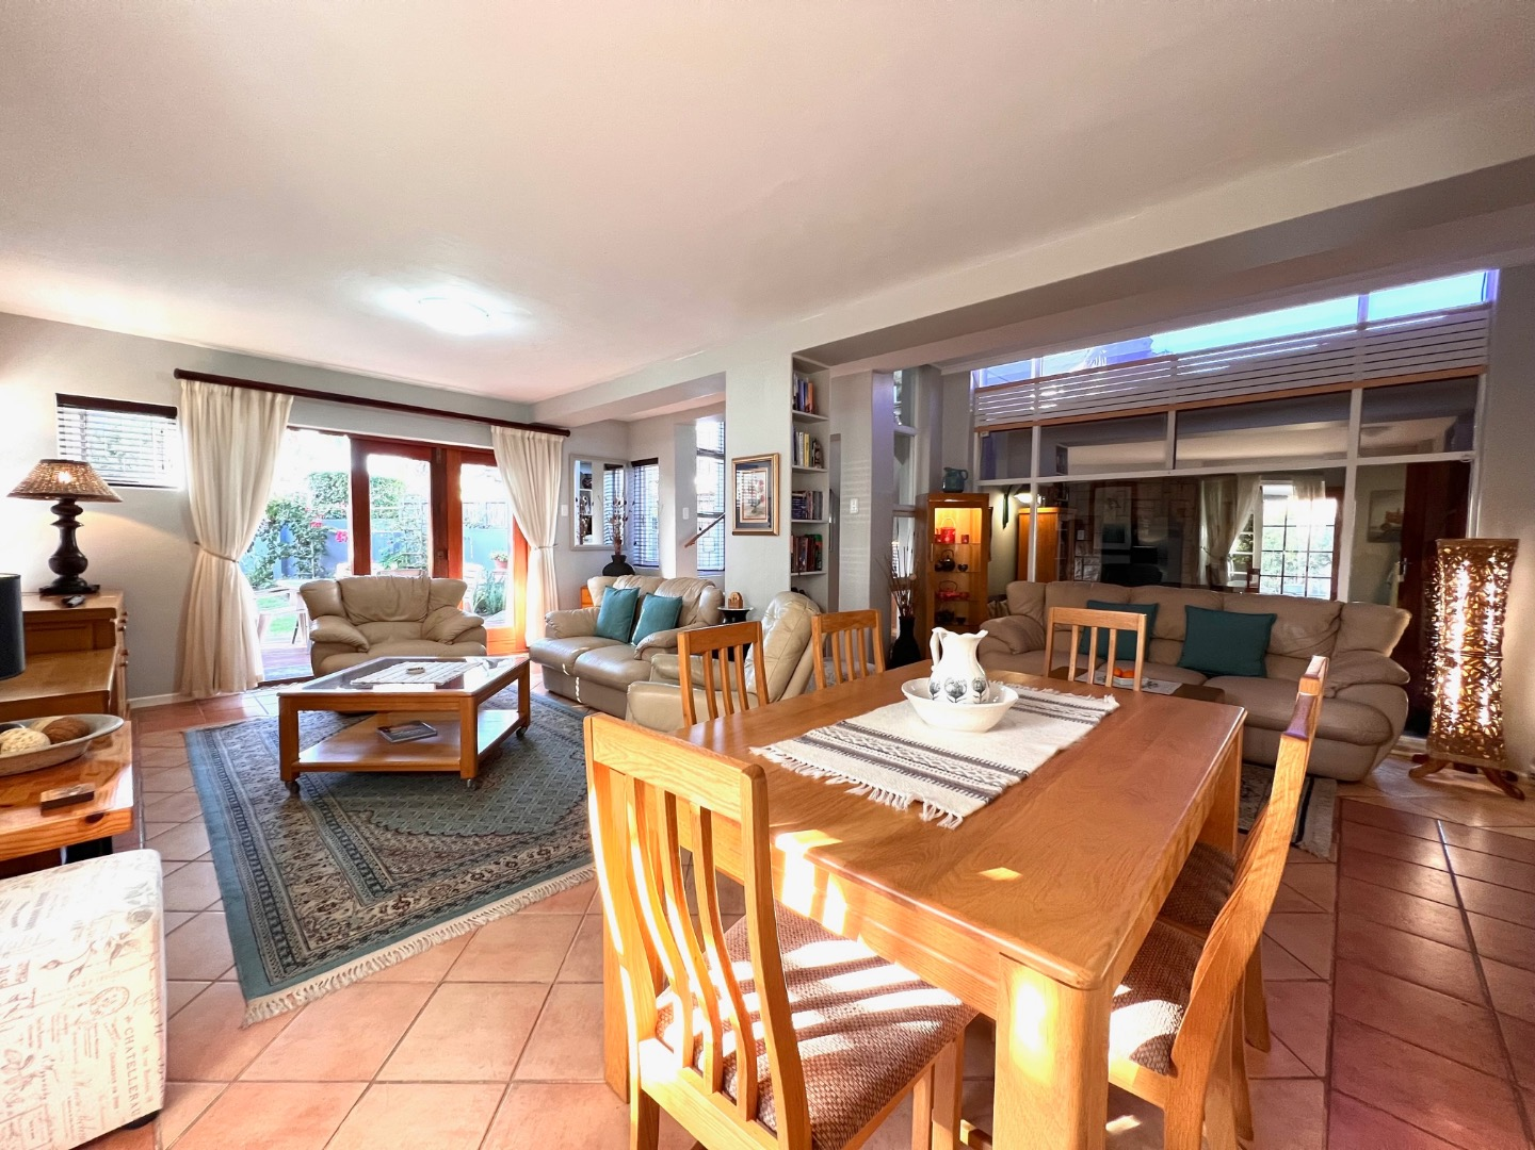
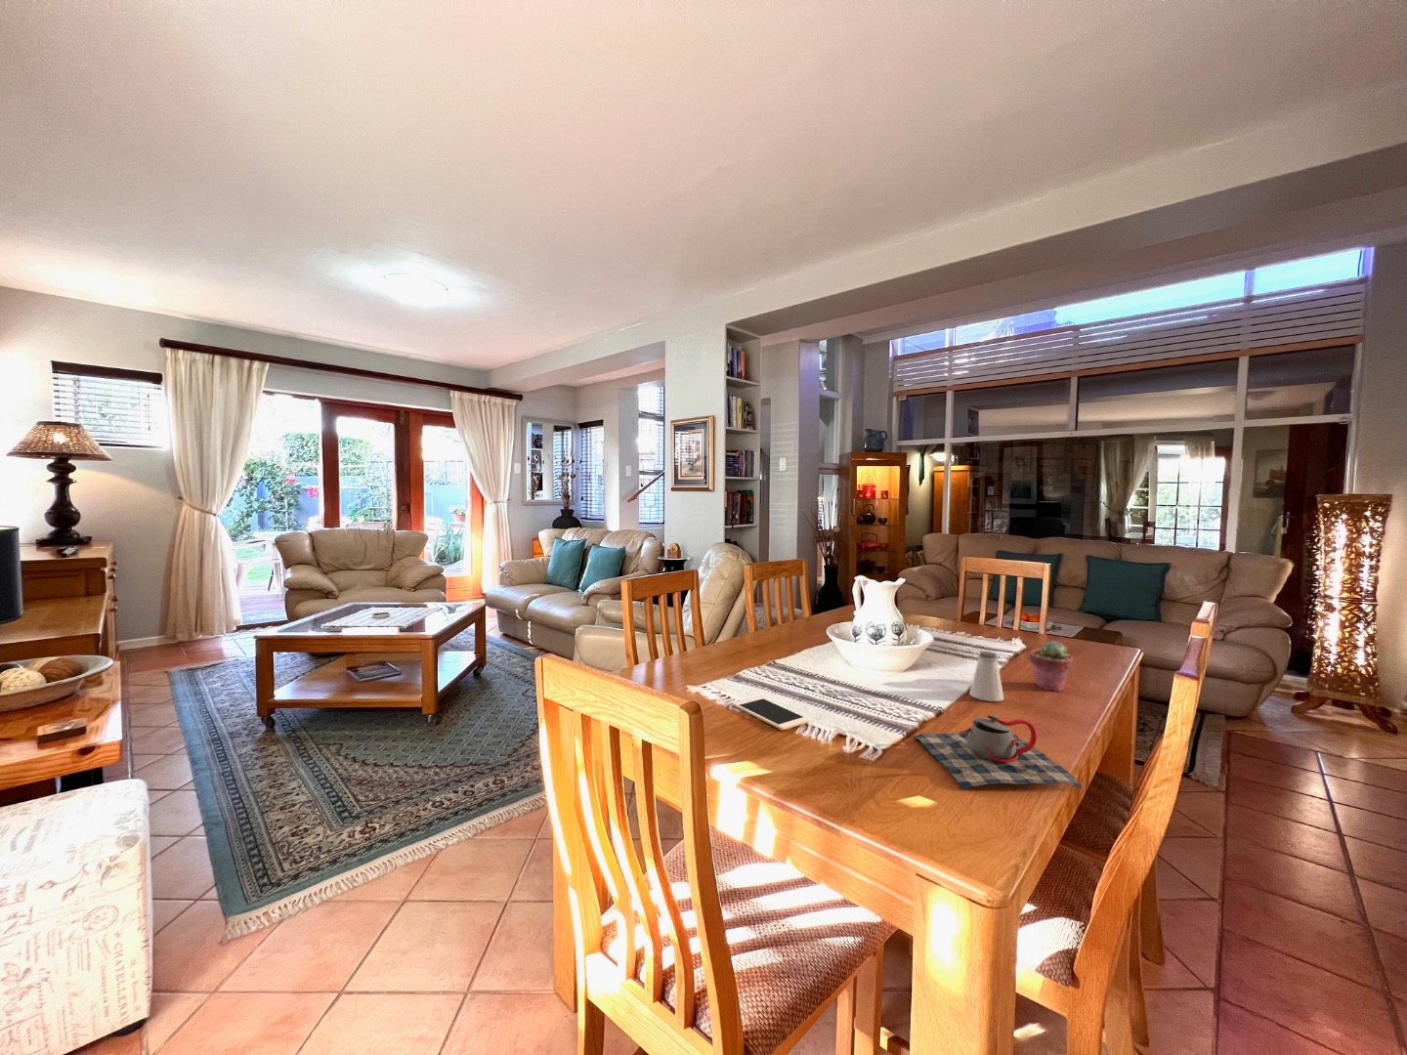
+ saltshaker [968,651,1005,703]
+ potted succulent [1029,639,1074,694]
+ teapot [913,713,1082,790]
+ cell phone [731,696,811,730]
